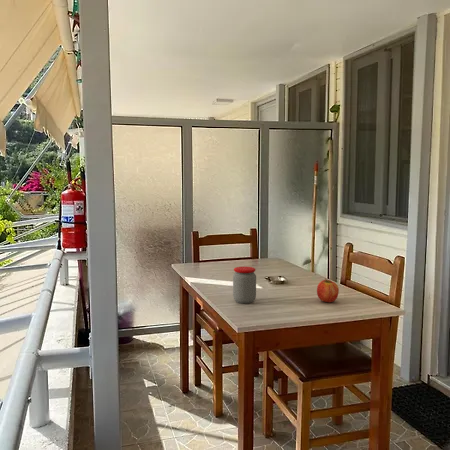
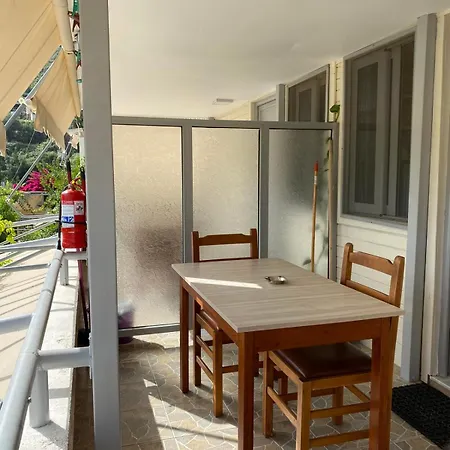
- fruit [316,278,340,303]
- jar [232,266,257,304]
